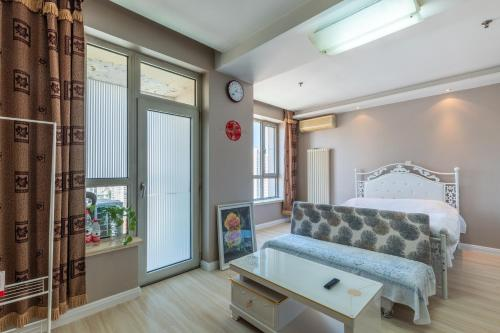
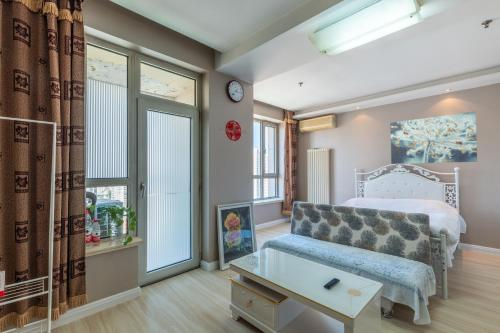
+ wall art [389,111,478,165]
